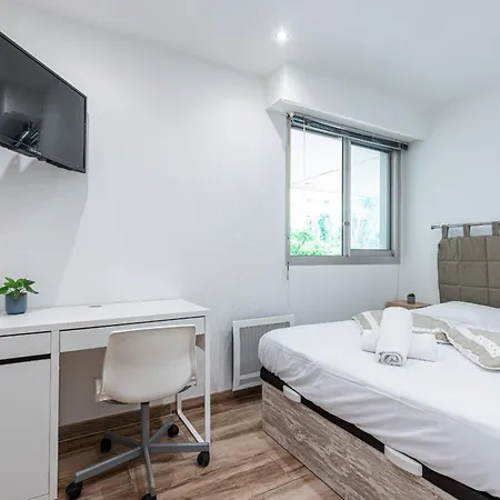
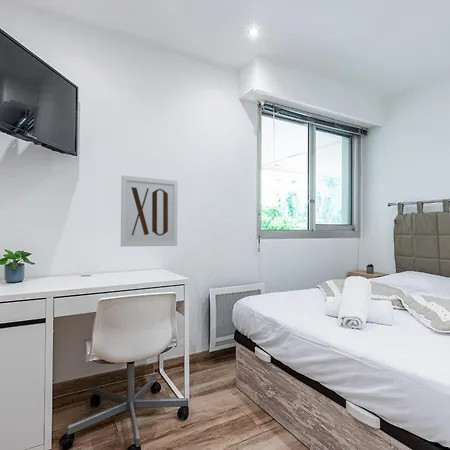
+ wall art [120,174,179,247]
